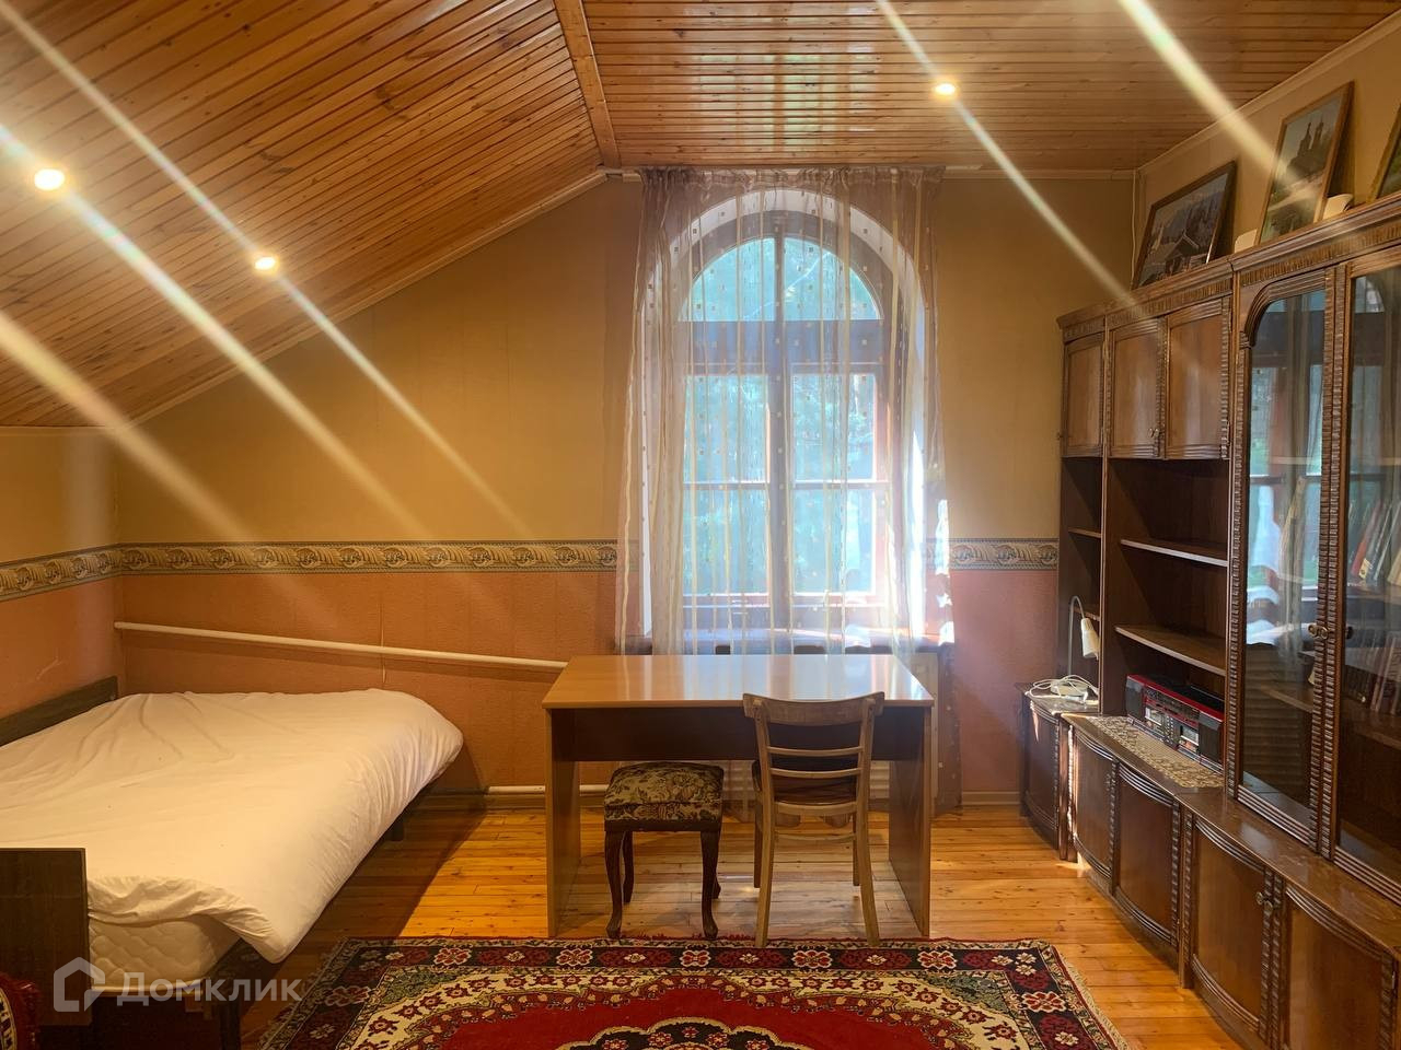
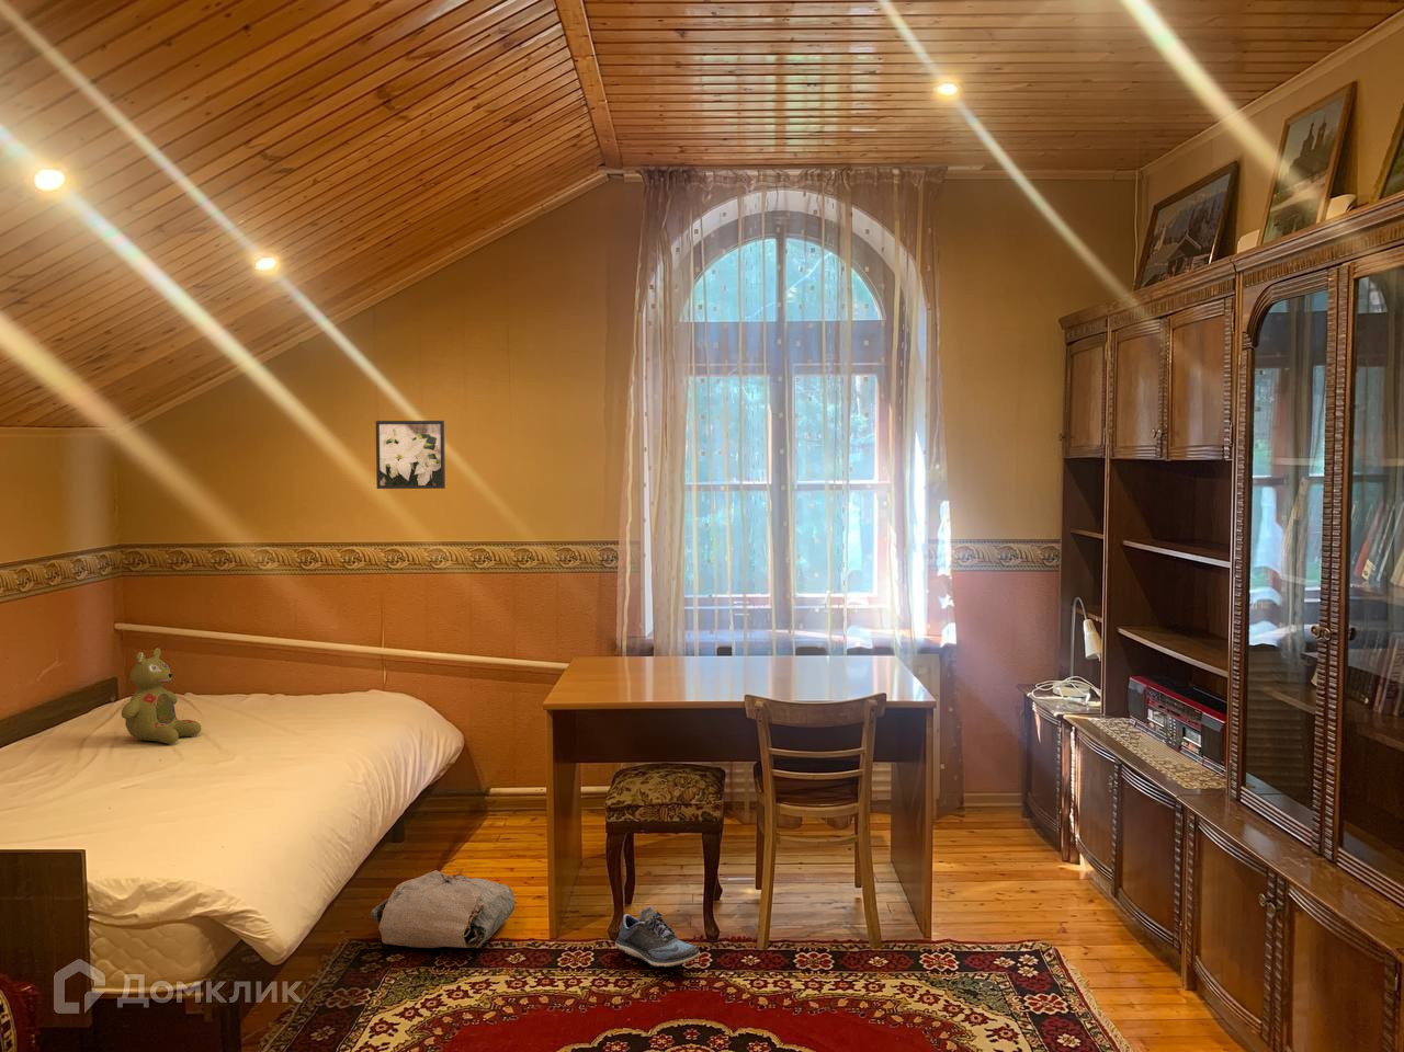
+ stuffed bear [119,648,203,745]
+ shoe [615,904,701,968]
+ bag [369,869,515,949]
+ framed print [375,420,447,490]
